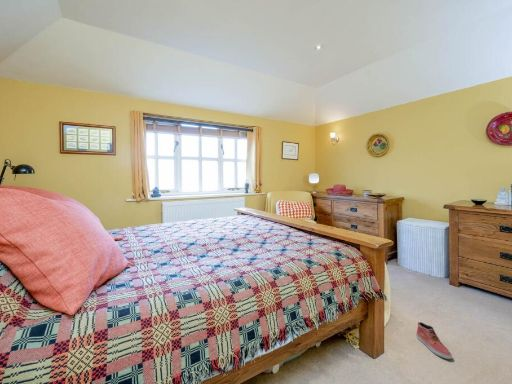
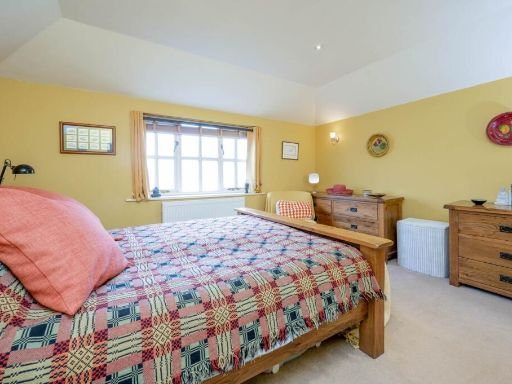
- shoe [415,321,453,360]
